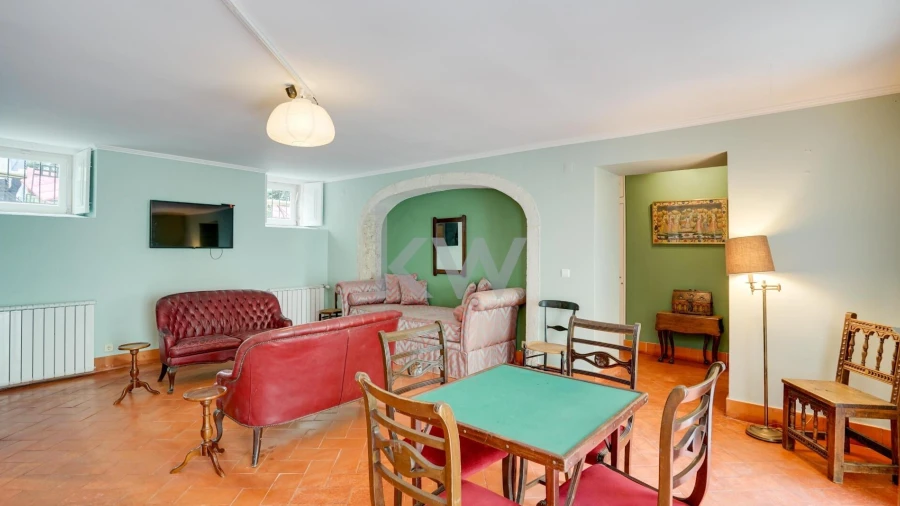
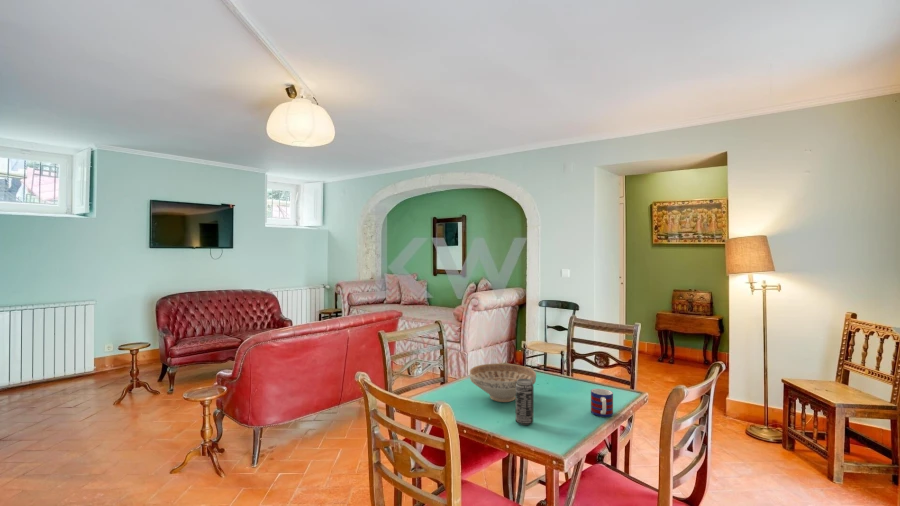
+ mug [590,388,614,418]
+ decorative bowl [469,363,537,403]
+ beverage can [515,379,535,426]
